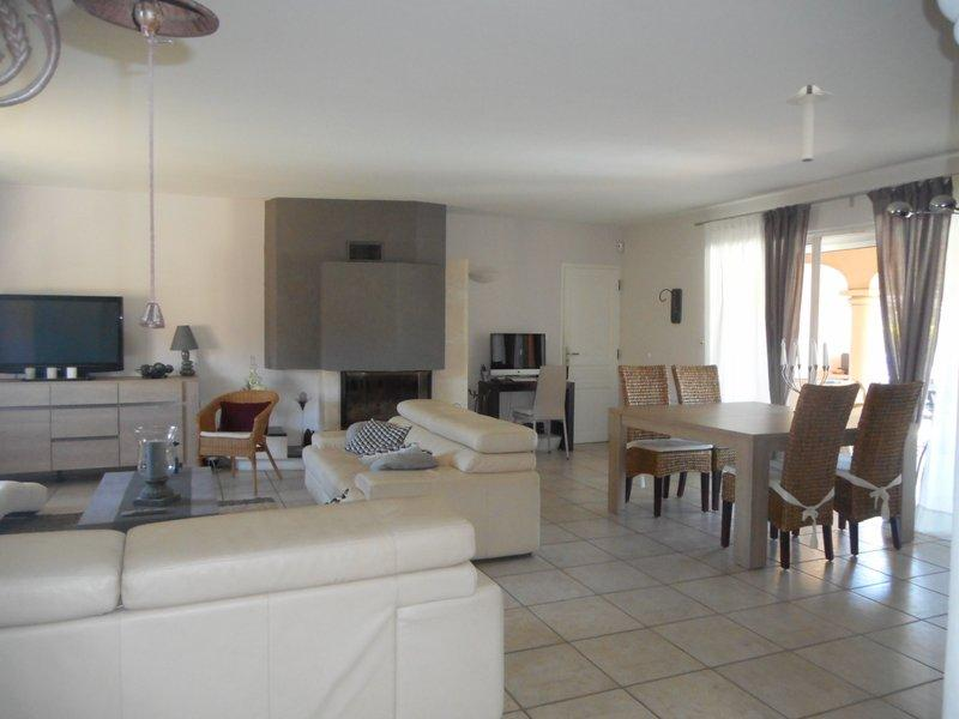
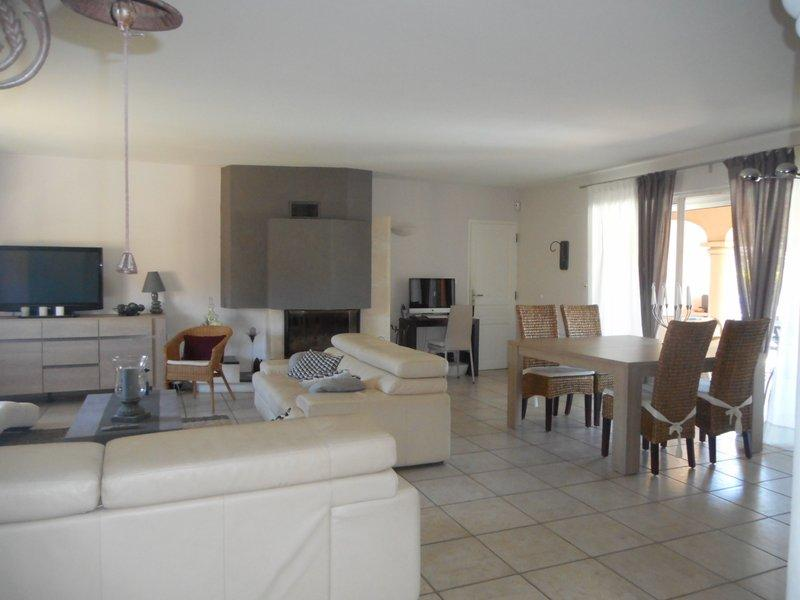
- ceiling light [784,84,836,163]
